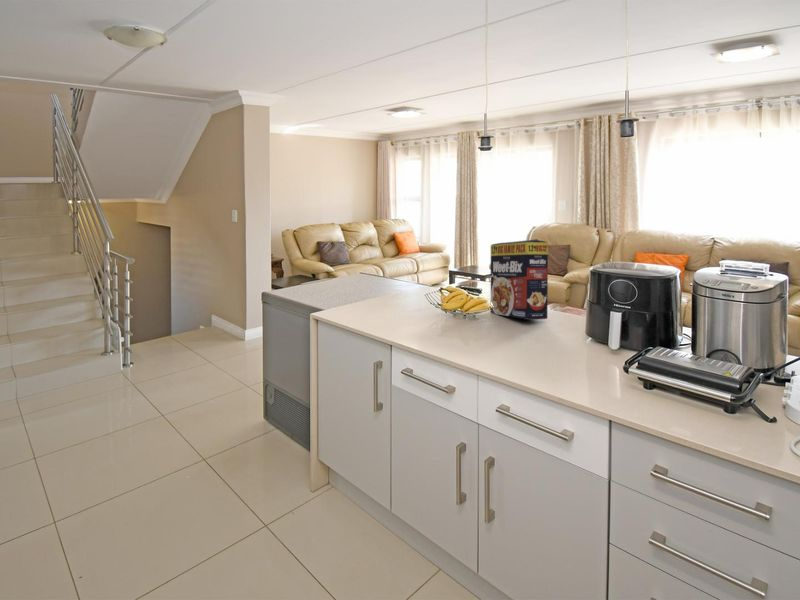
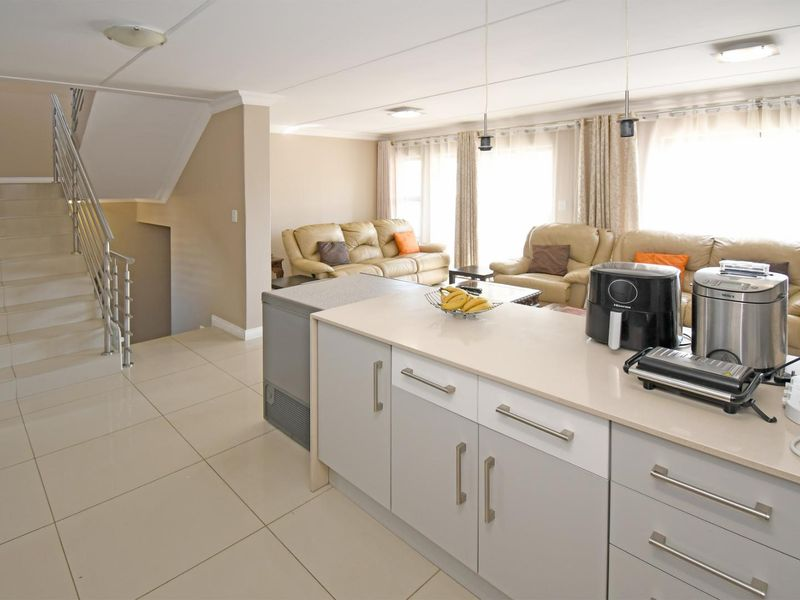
- cereal box [490,238,549,321]
